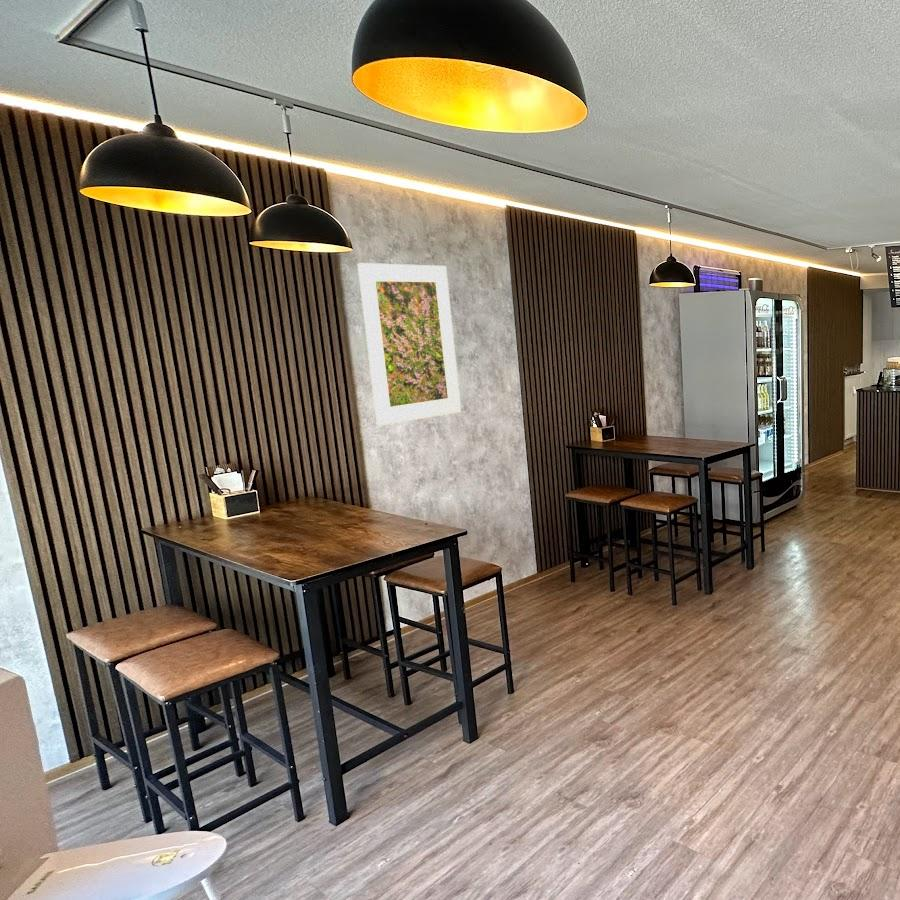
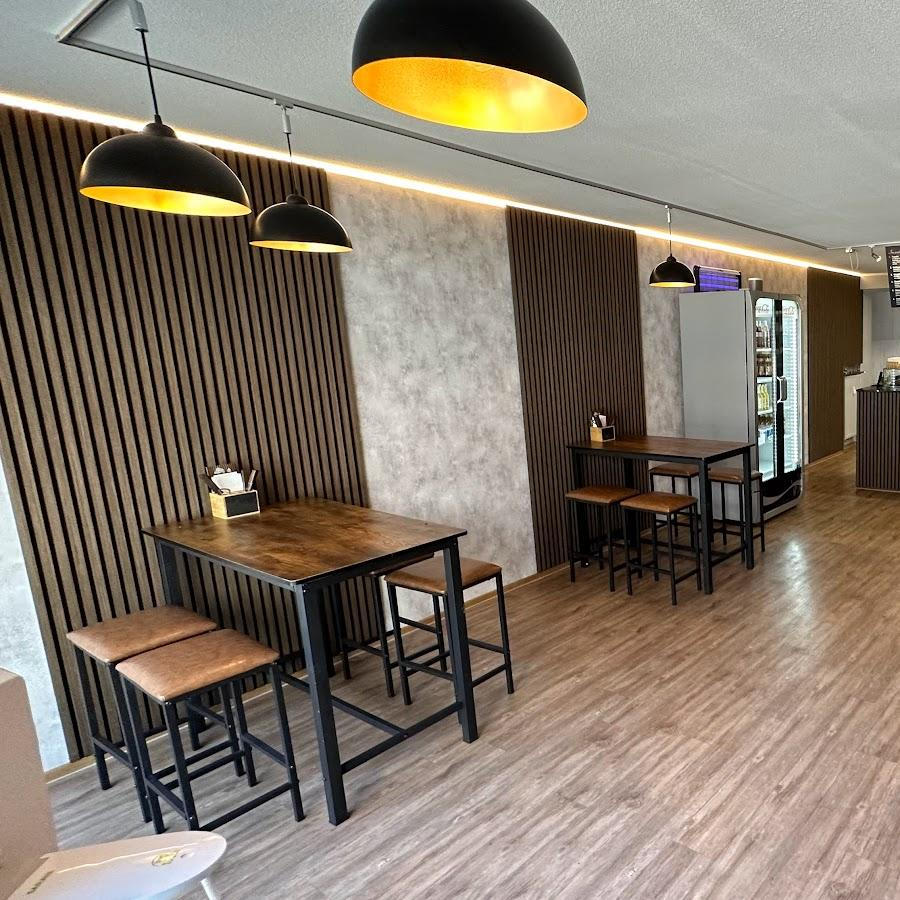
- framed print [357,262,462,427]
